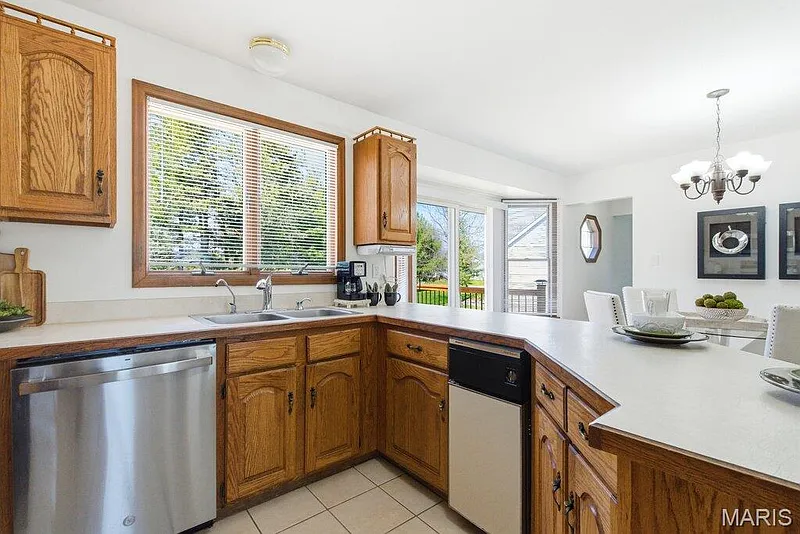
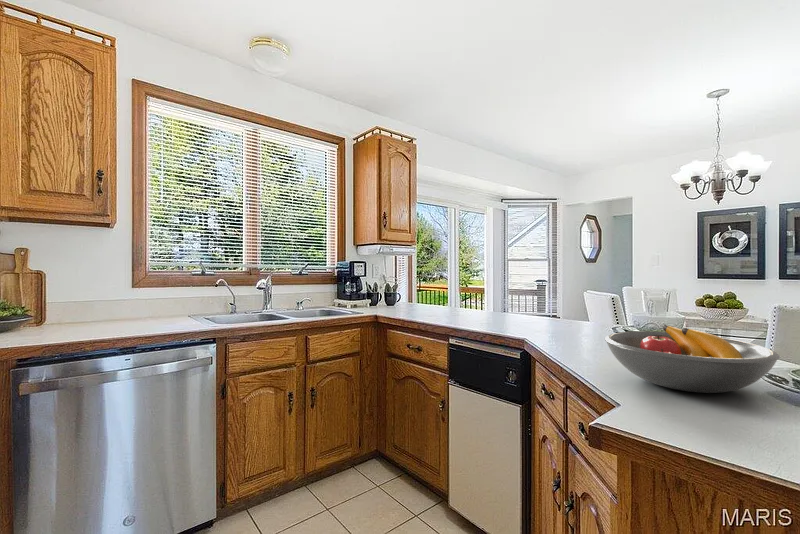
+ fruit bowl [604,324,781,394]
